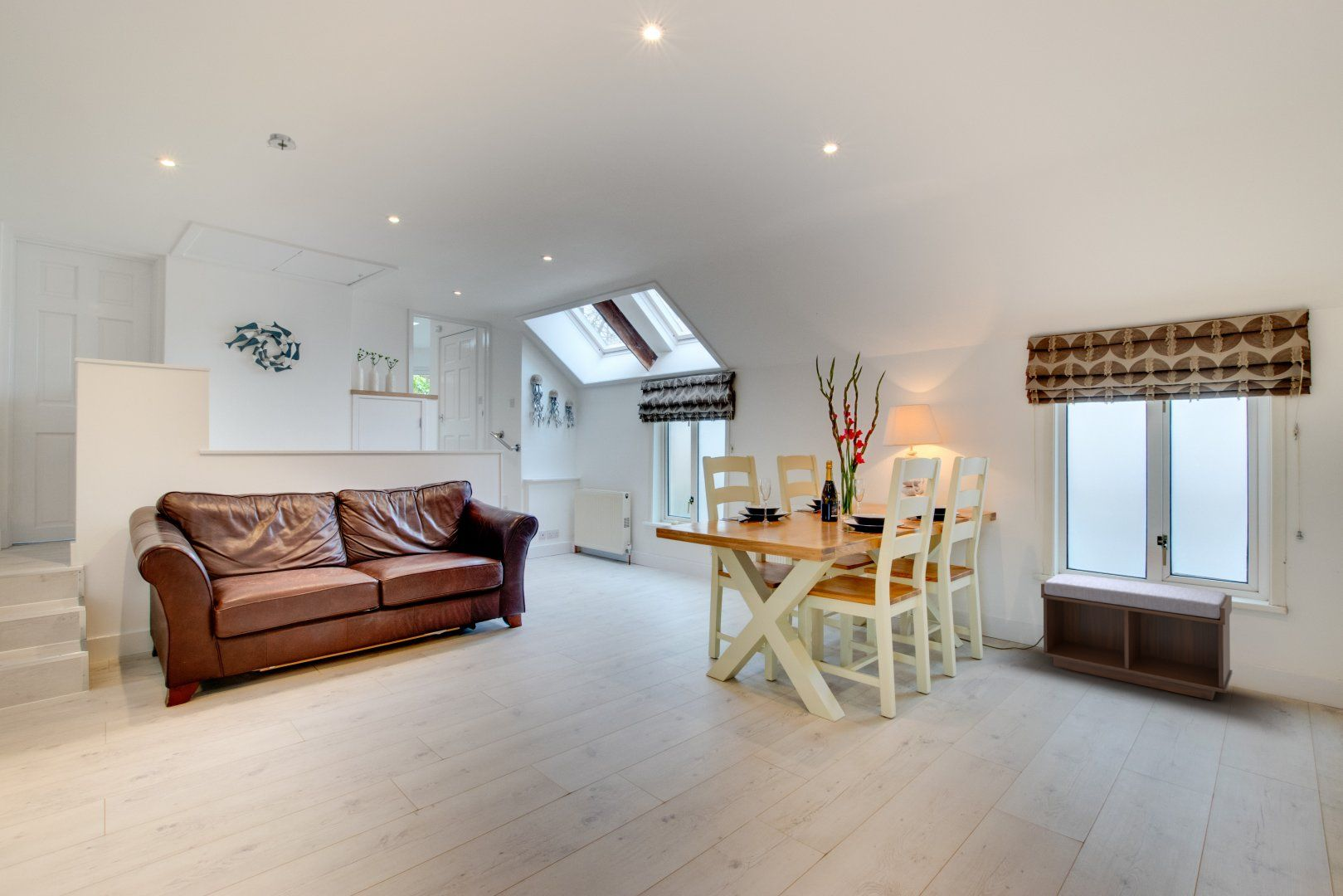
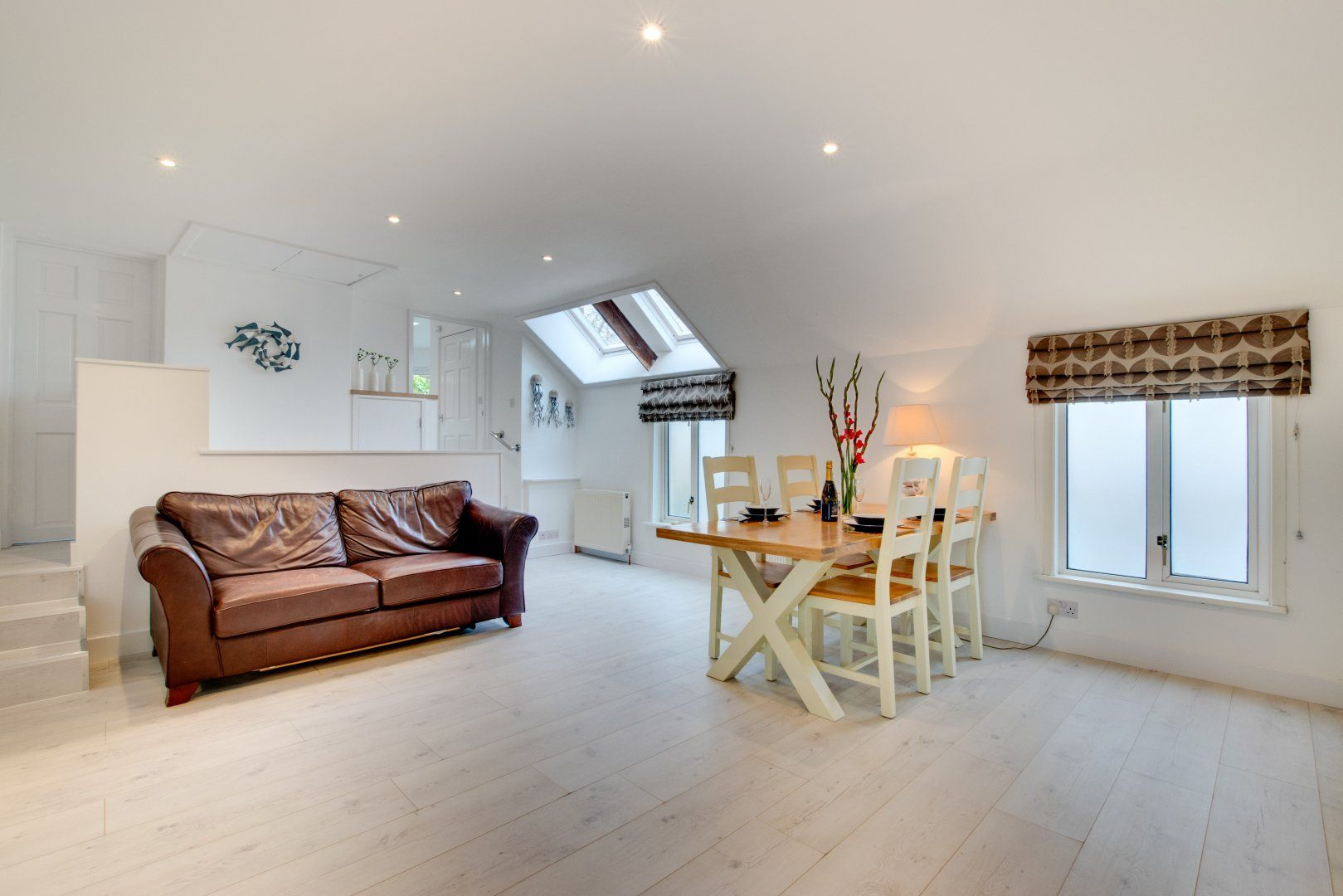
- smoke detector [266,133,299,151]
- bench [1040,573,1234,701]
